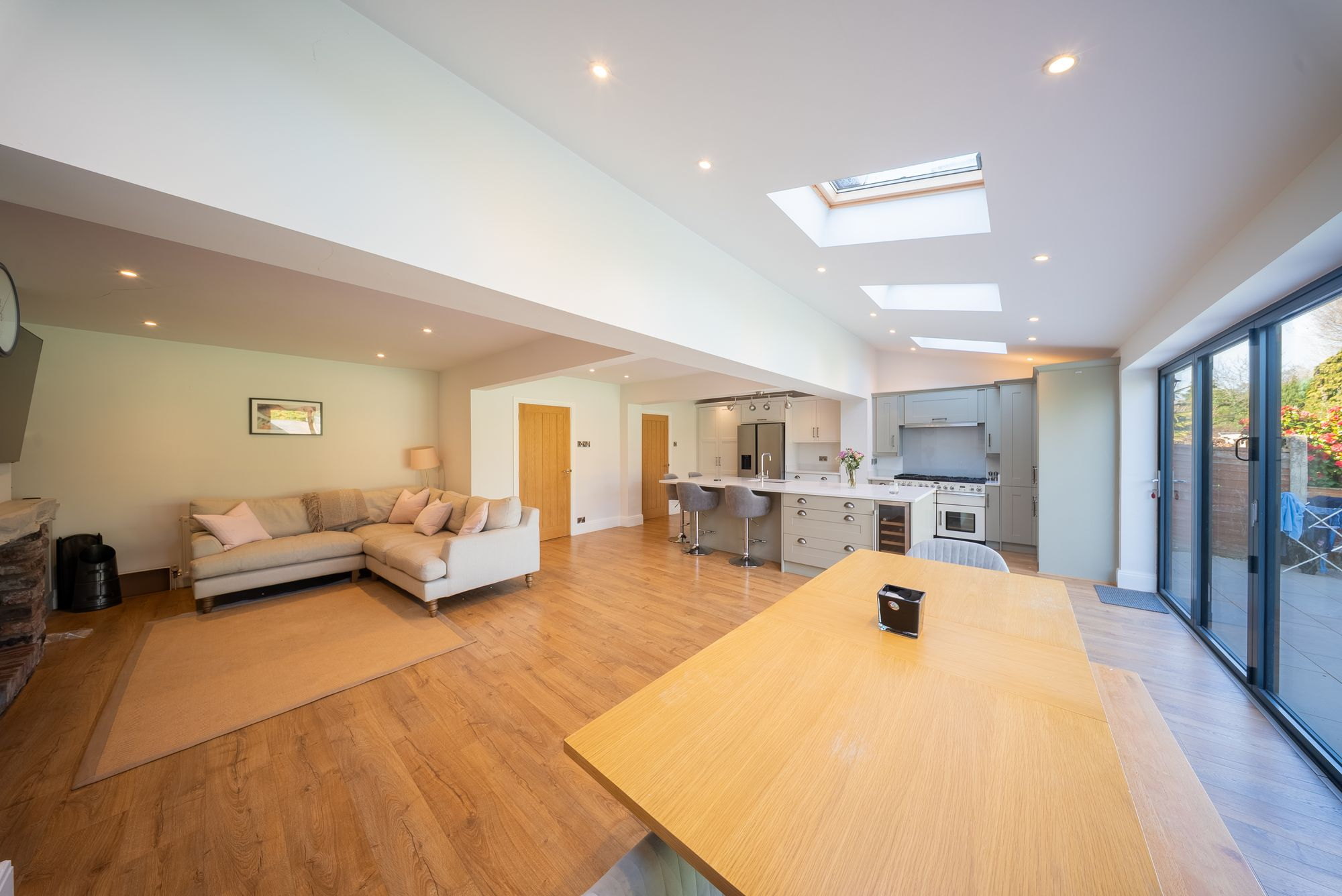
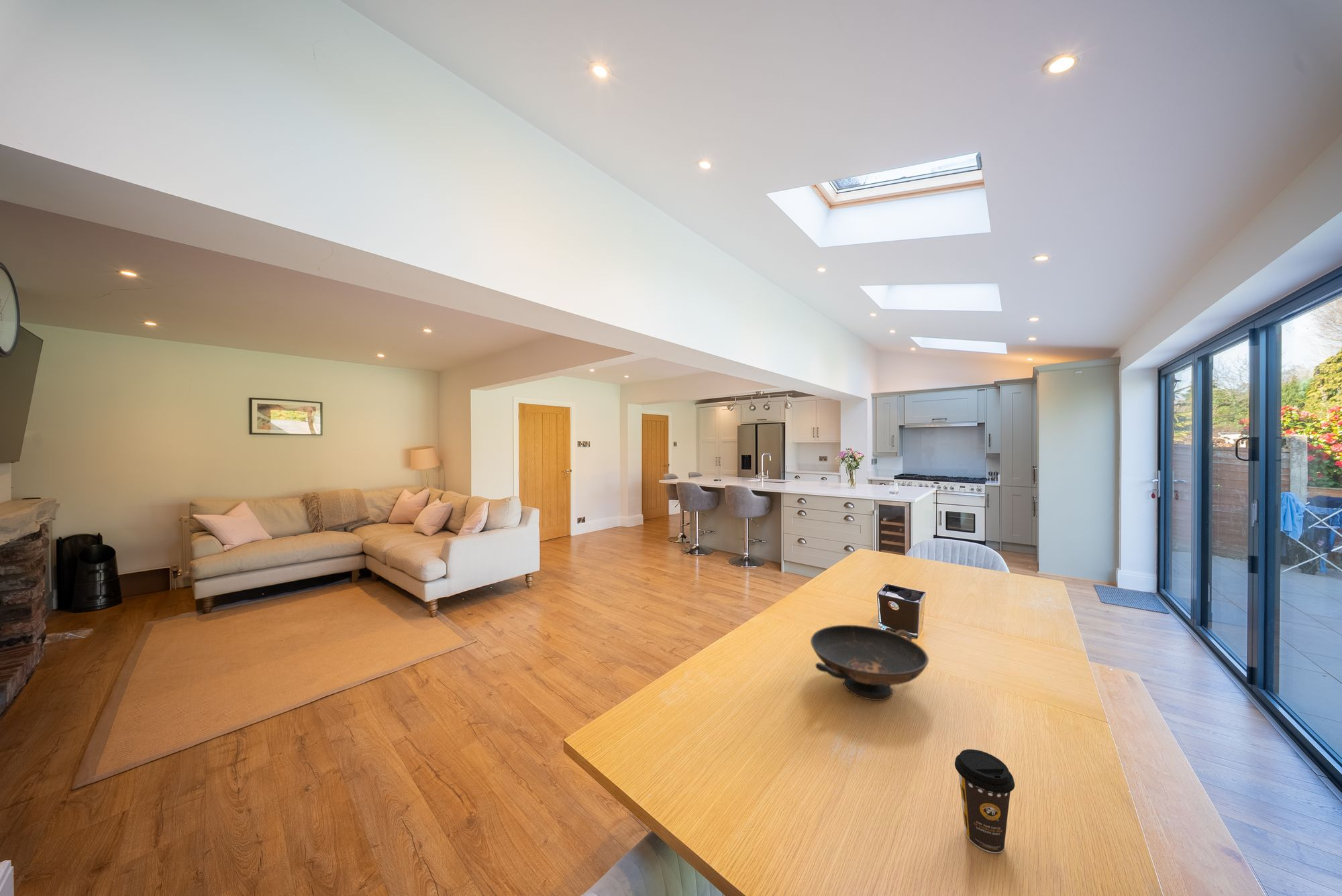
+ decorative bowl [810,624,929,702]
+ coffee cup [954,748,1015,854]
